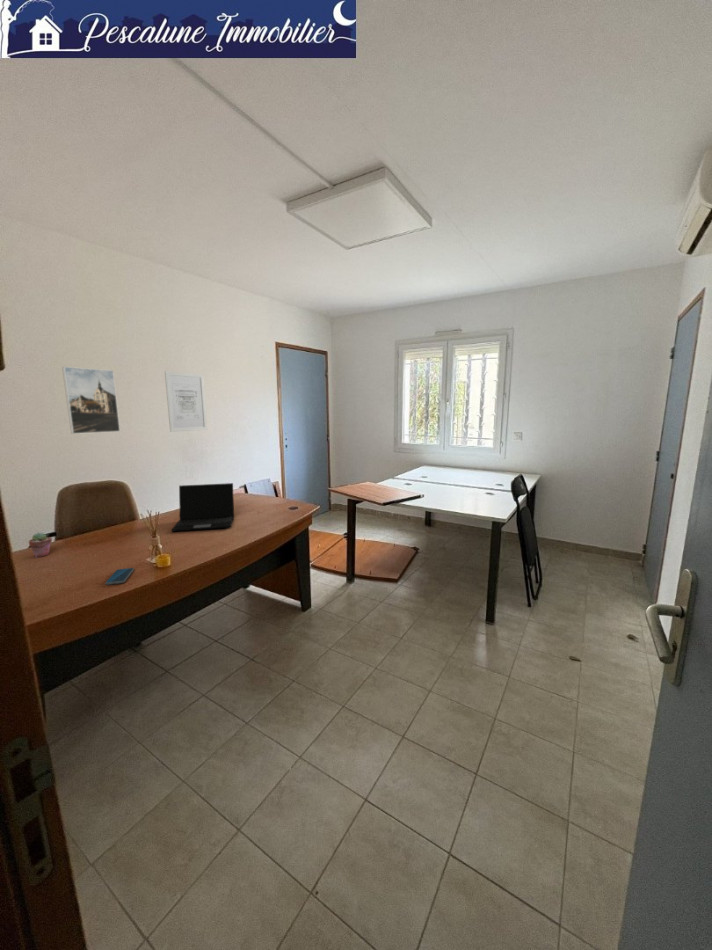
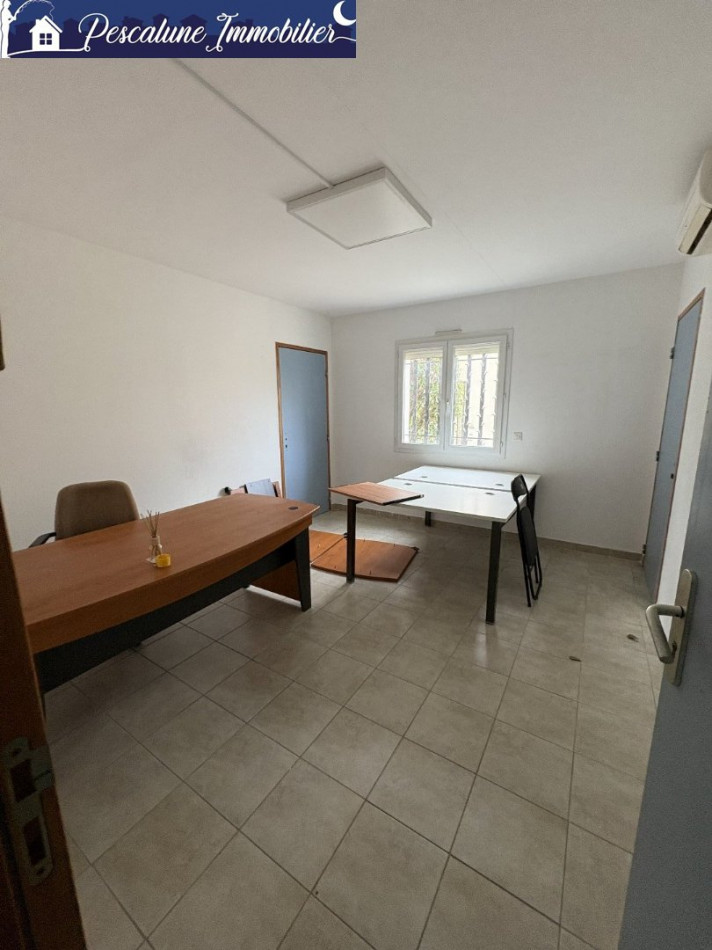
- potted succulent [28,531,53,558]
- wall art [164,370,208,433]
- smartphone [105,567,135,586]
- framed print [61,366,121,435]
- laptop [170,482,235,533]
